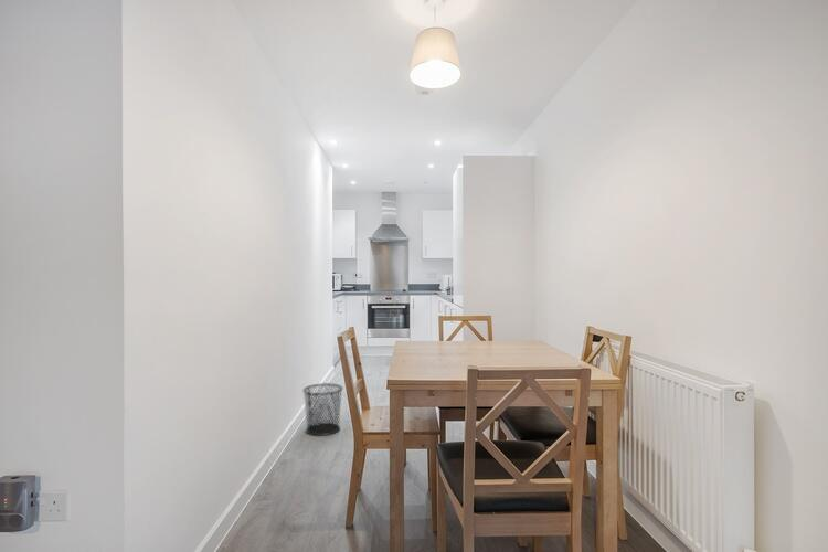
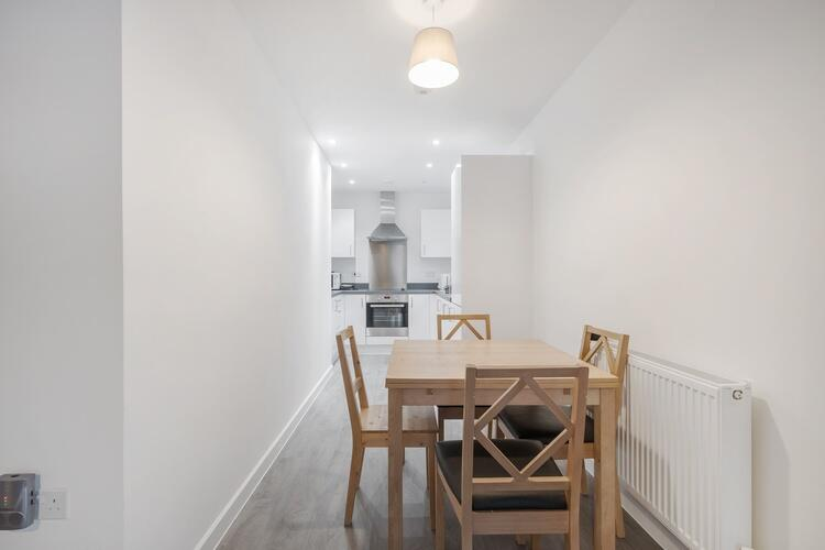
- waste bin [301,382,344,437]
